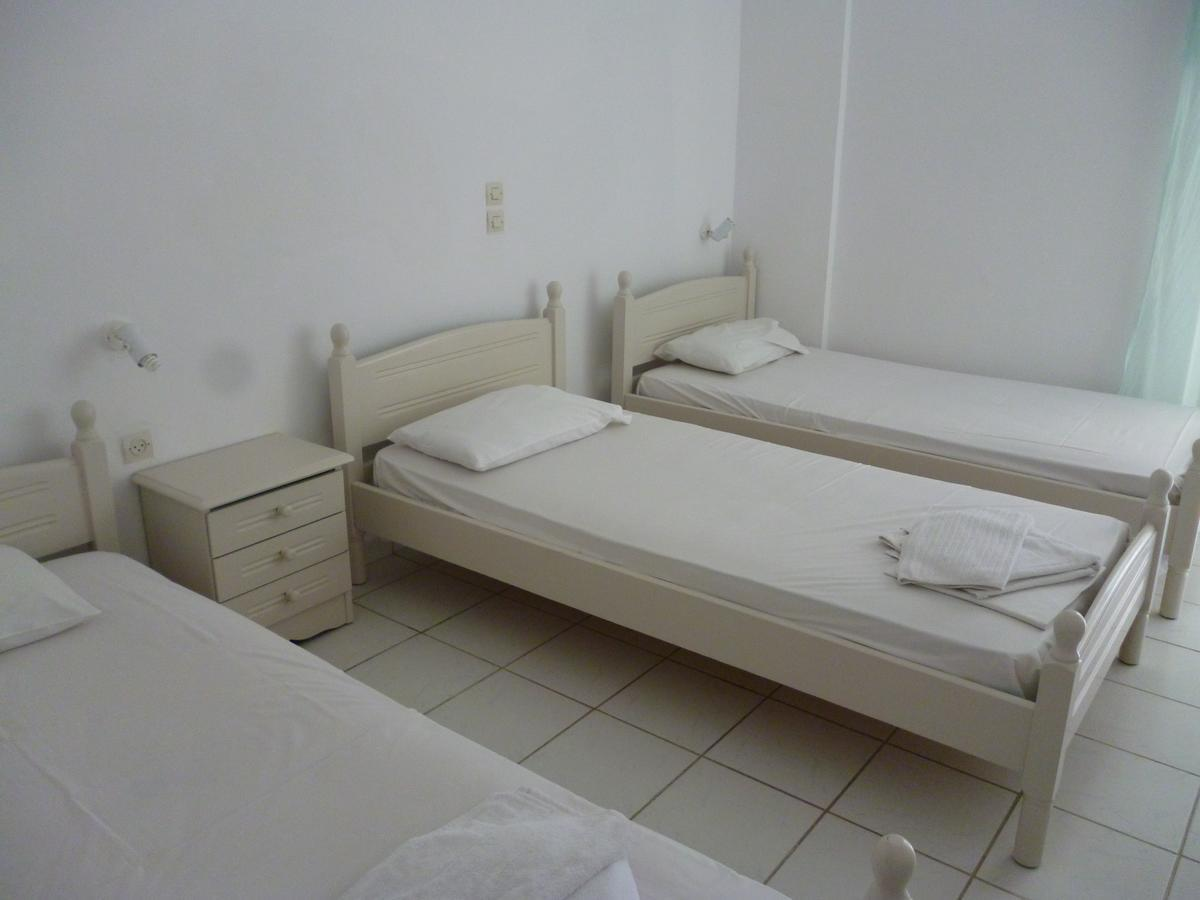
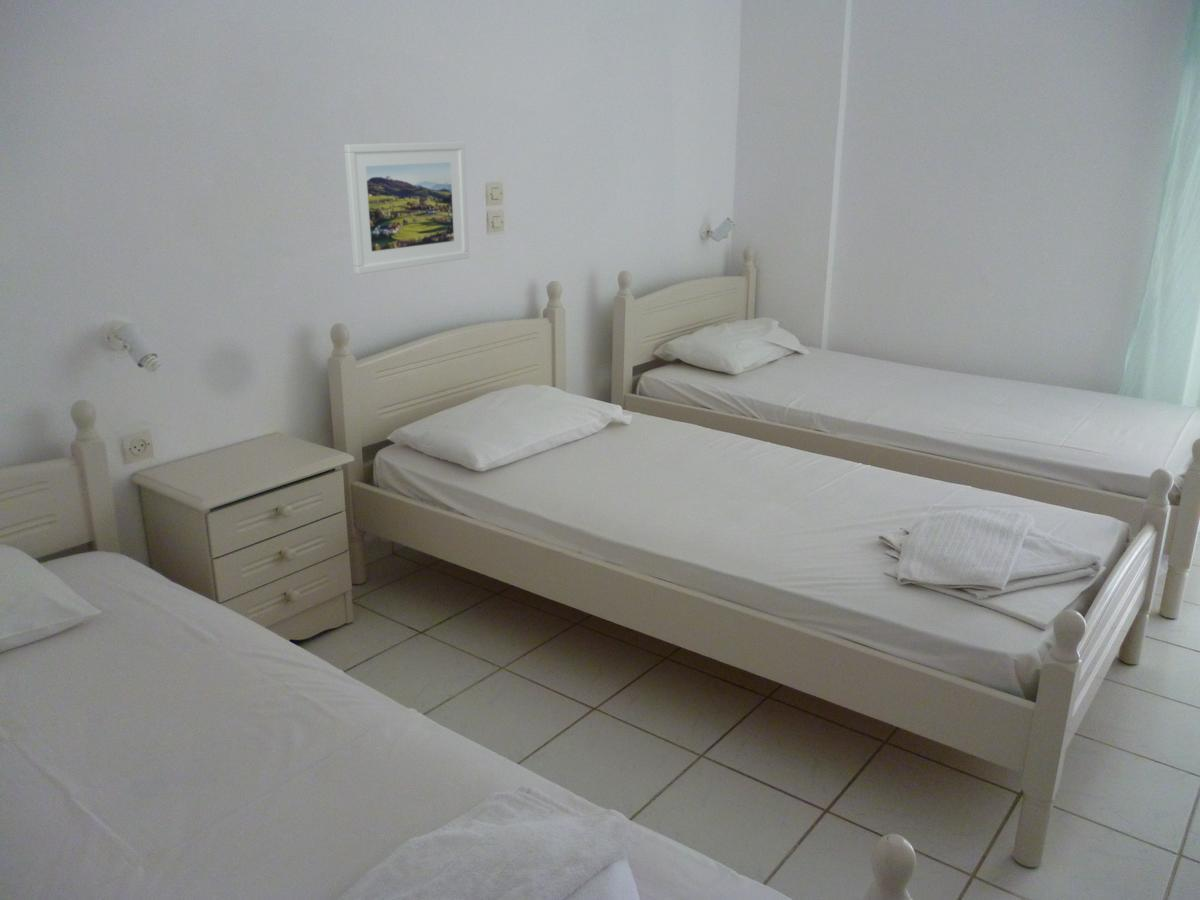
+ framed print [343,141,470,275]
